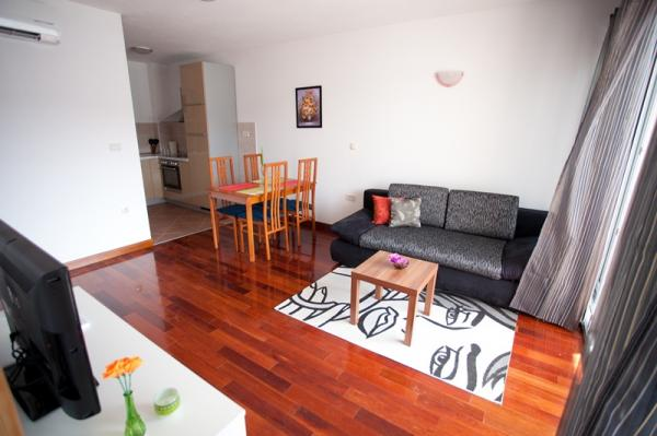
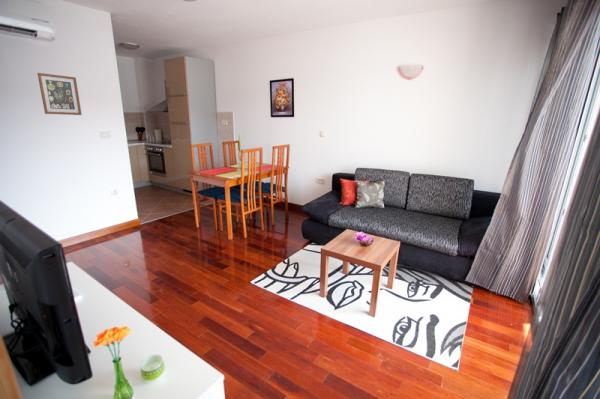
+ wall art [36,72,83,116]
